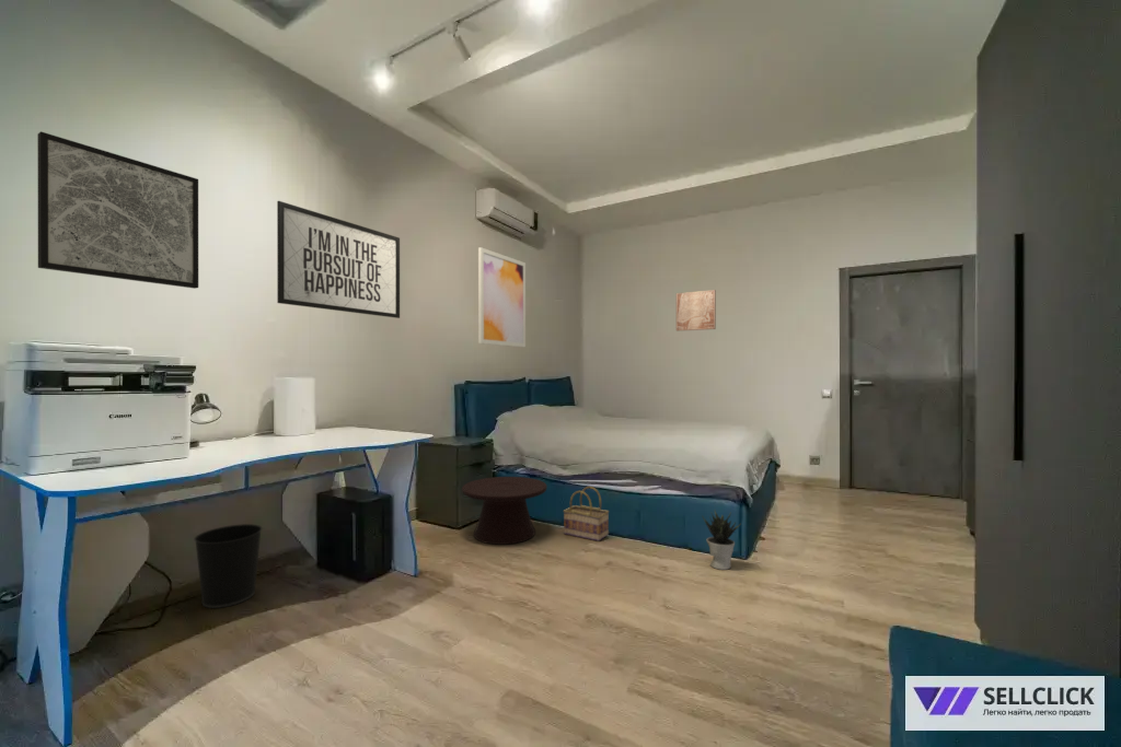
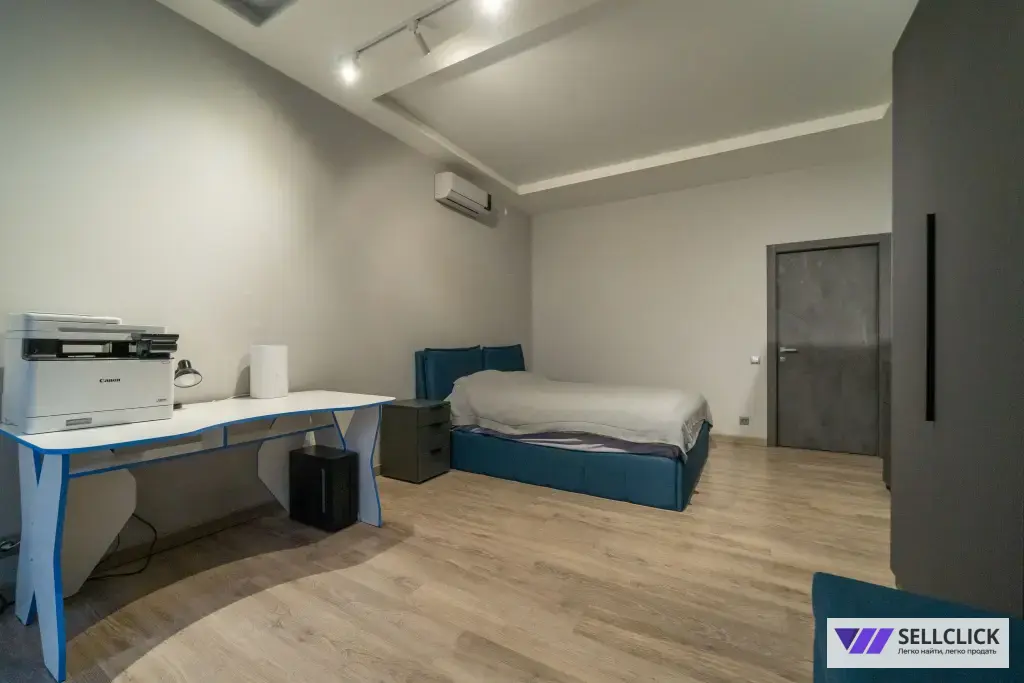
- basket [563,486,610,542]
- wall art [477,246,527,348]
- wall art [675,289,717,332]
- mirror [276,200,401,319]
- side table [461,476,548,546]
- wastebasket [193,523,264,609]
- potted plant [702,510,740,571]
- wall art [36,130,199,290]
